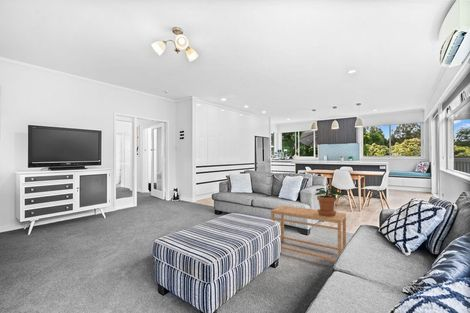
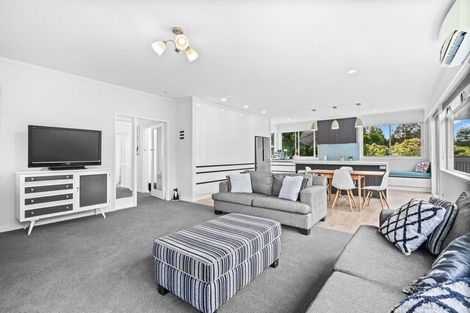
- side table [270,205,347,262]
- potted plant [314,187,345,217]
